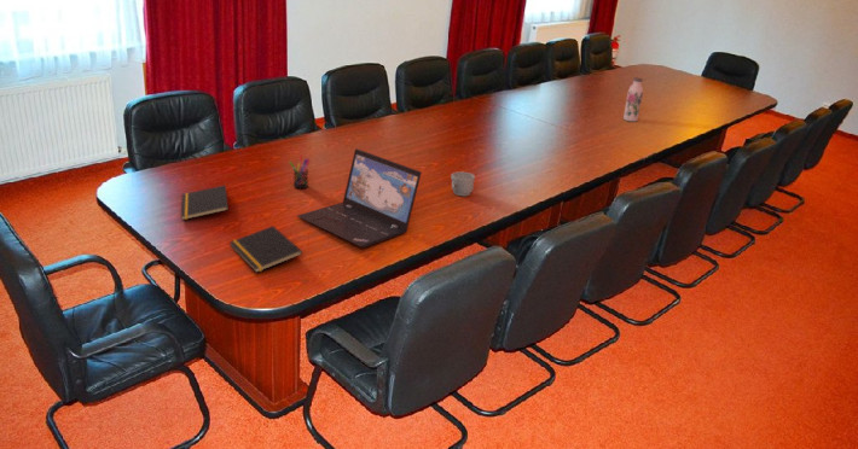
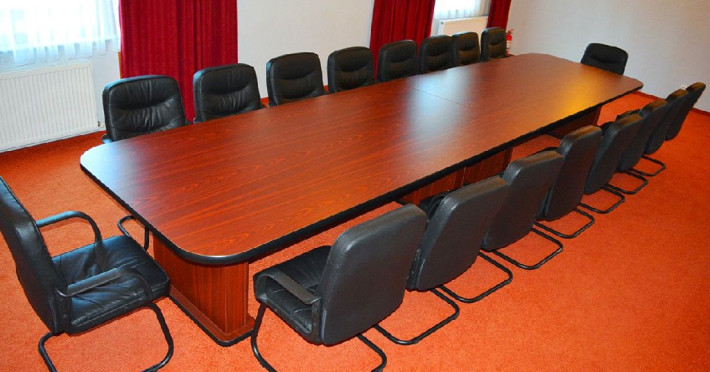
- notepad [228,224,303,274]
- water bottle [622,76,644,123]
- laptop [296,147,423,249]
- notepad [180,185,230,221]
- mug [450,170,476,197]
- pen holder [288,154,311,189]
